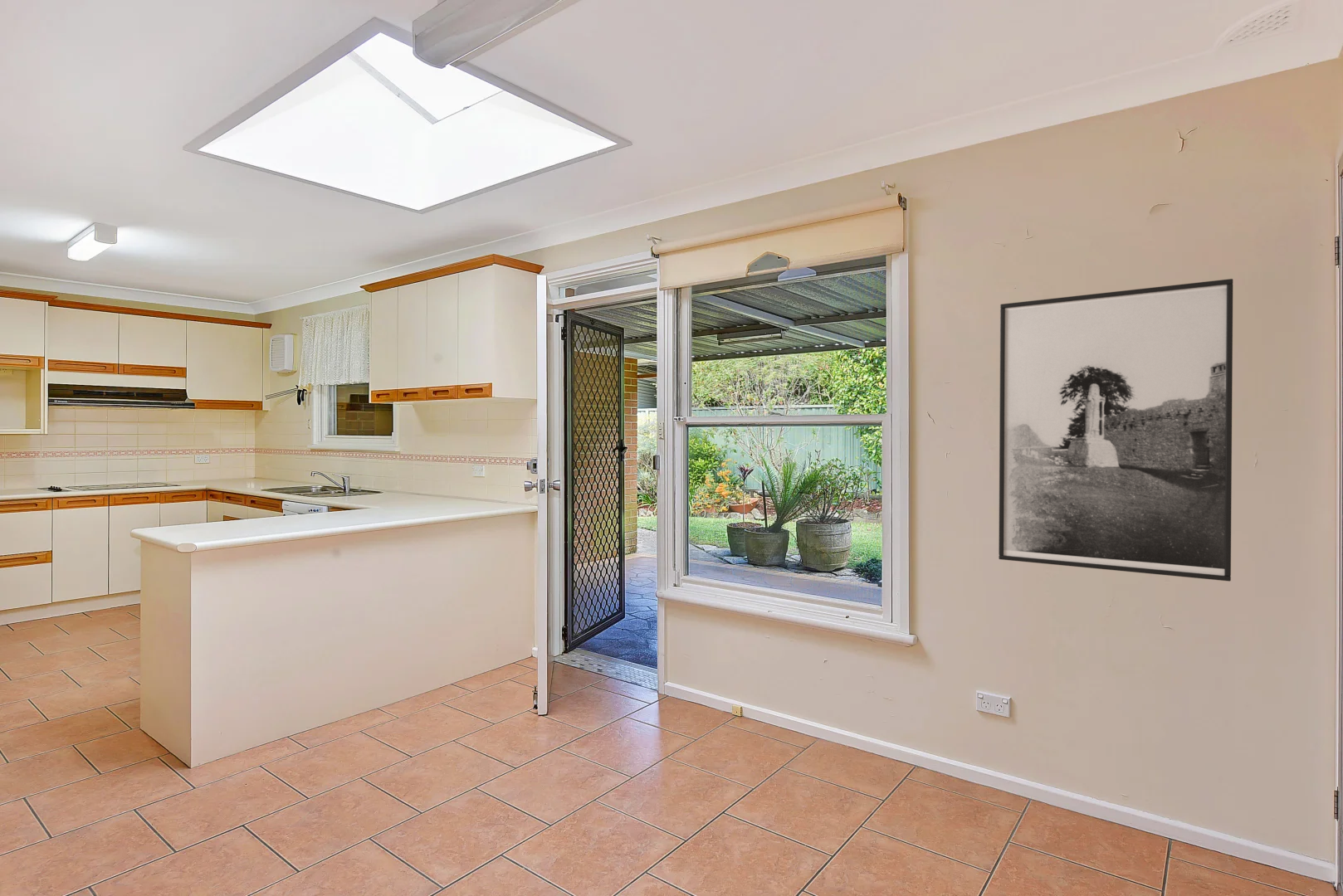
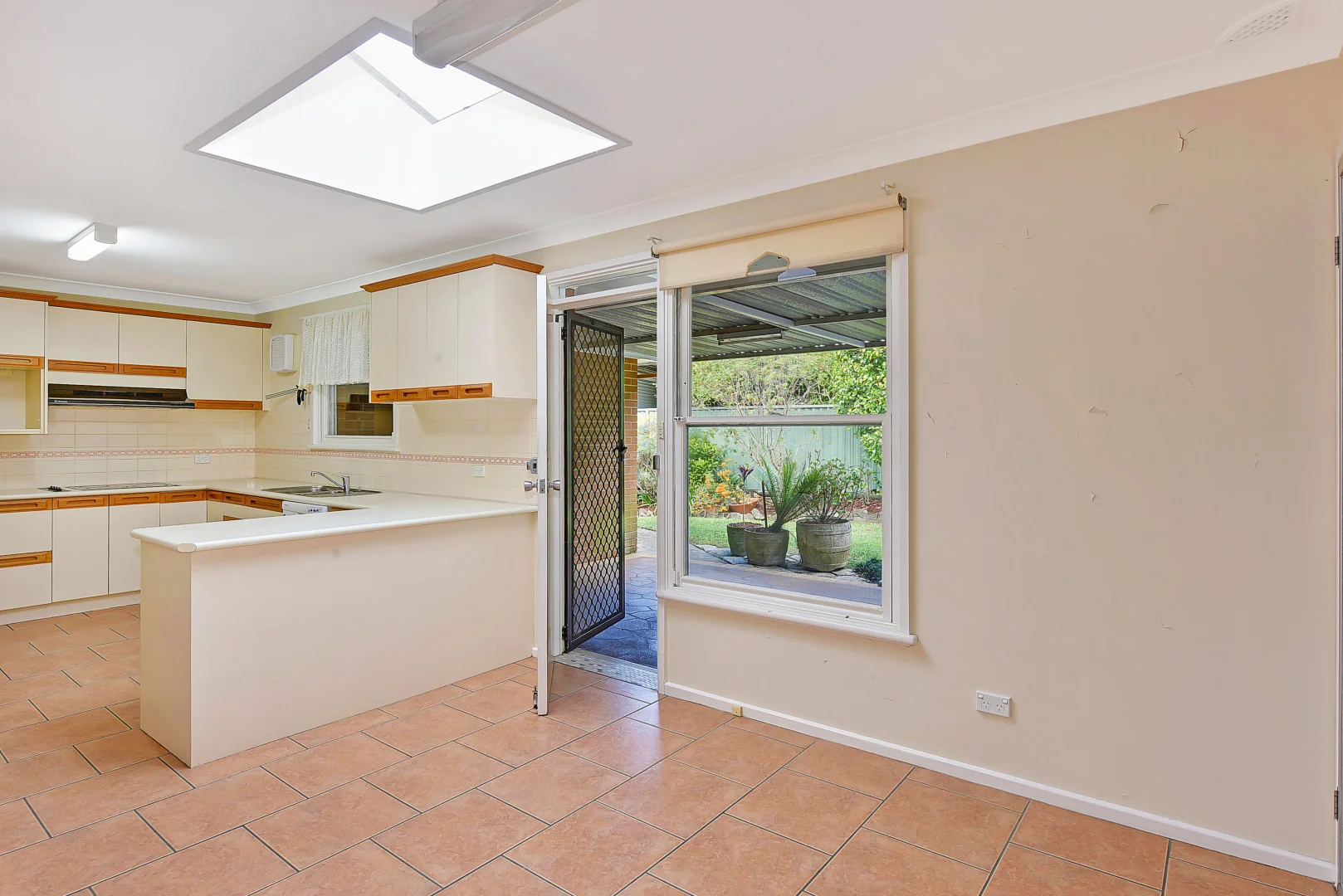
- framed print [998,278,1233,582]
